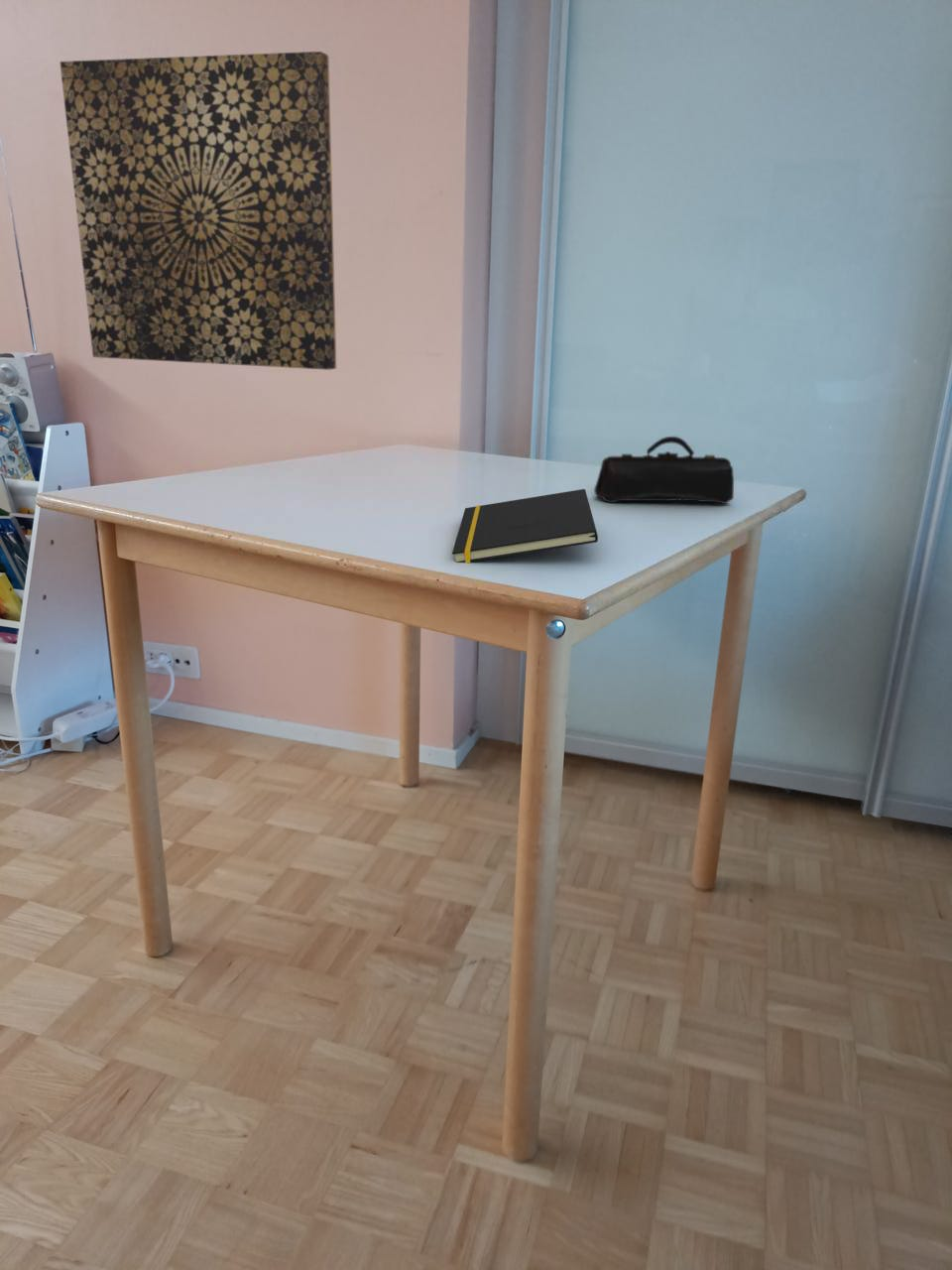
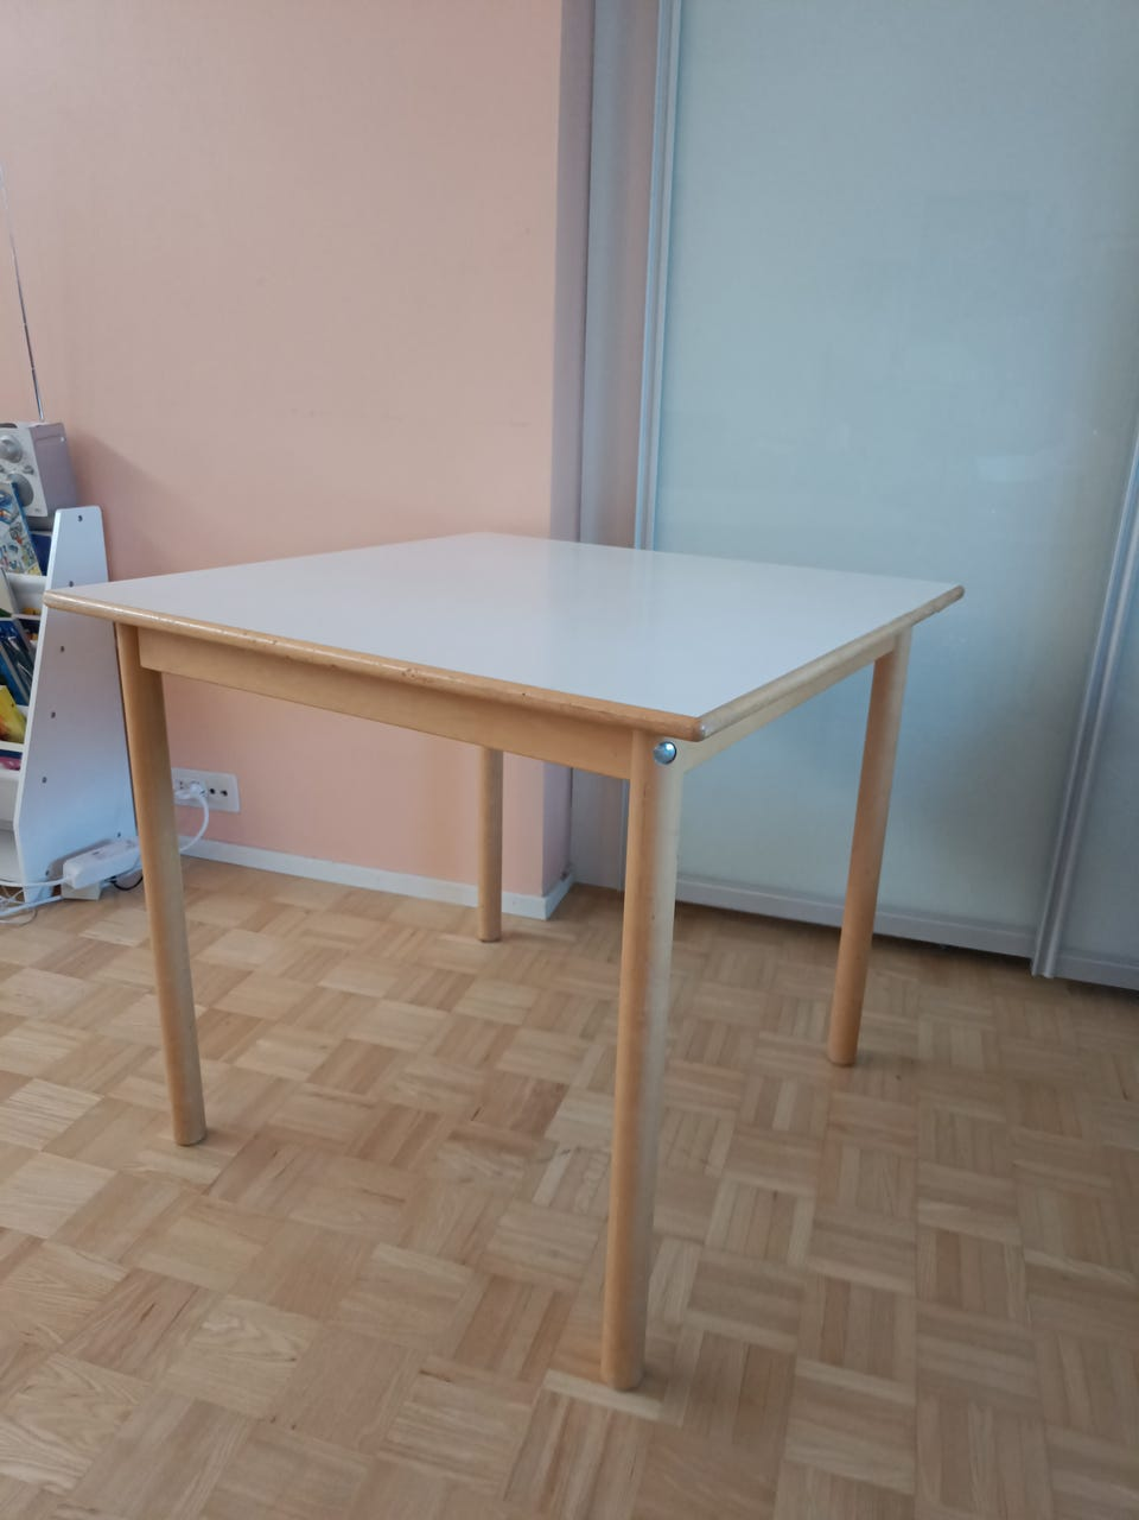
- pencil case [593,436,735,505]
- wall art [59,51,337,371]
- notepad [451,488,599,564]
